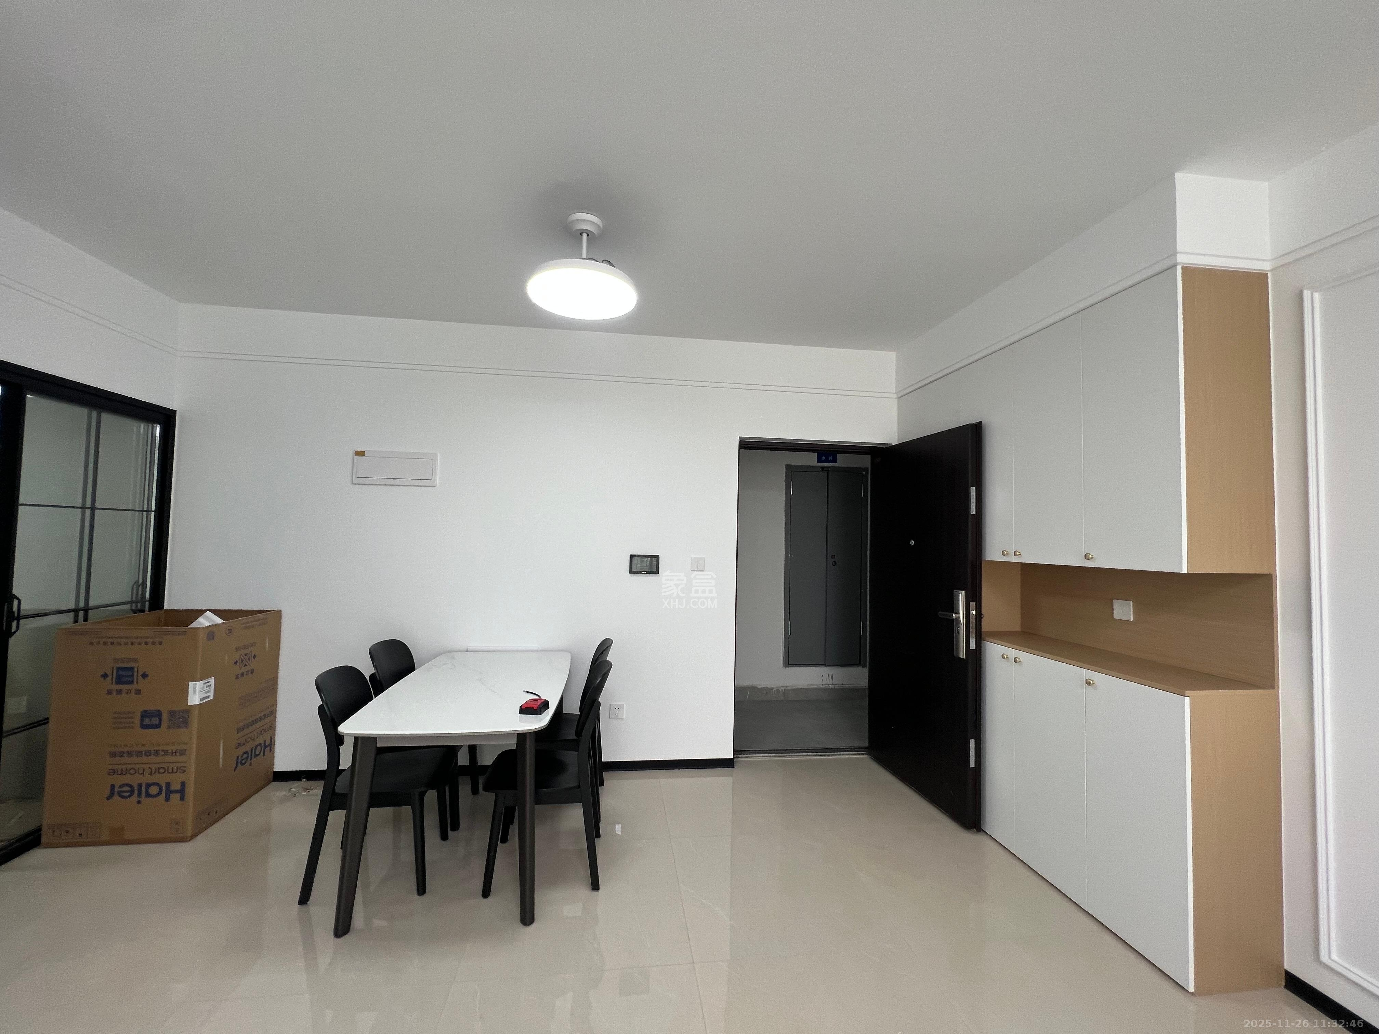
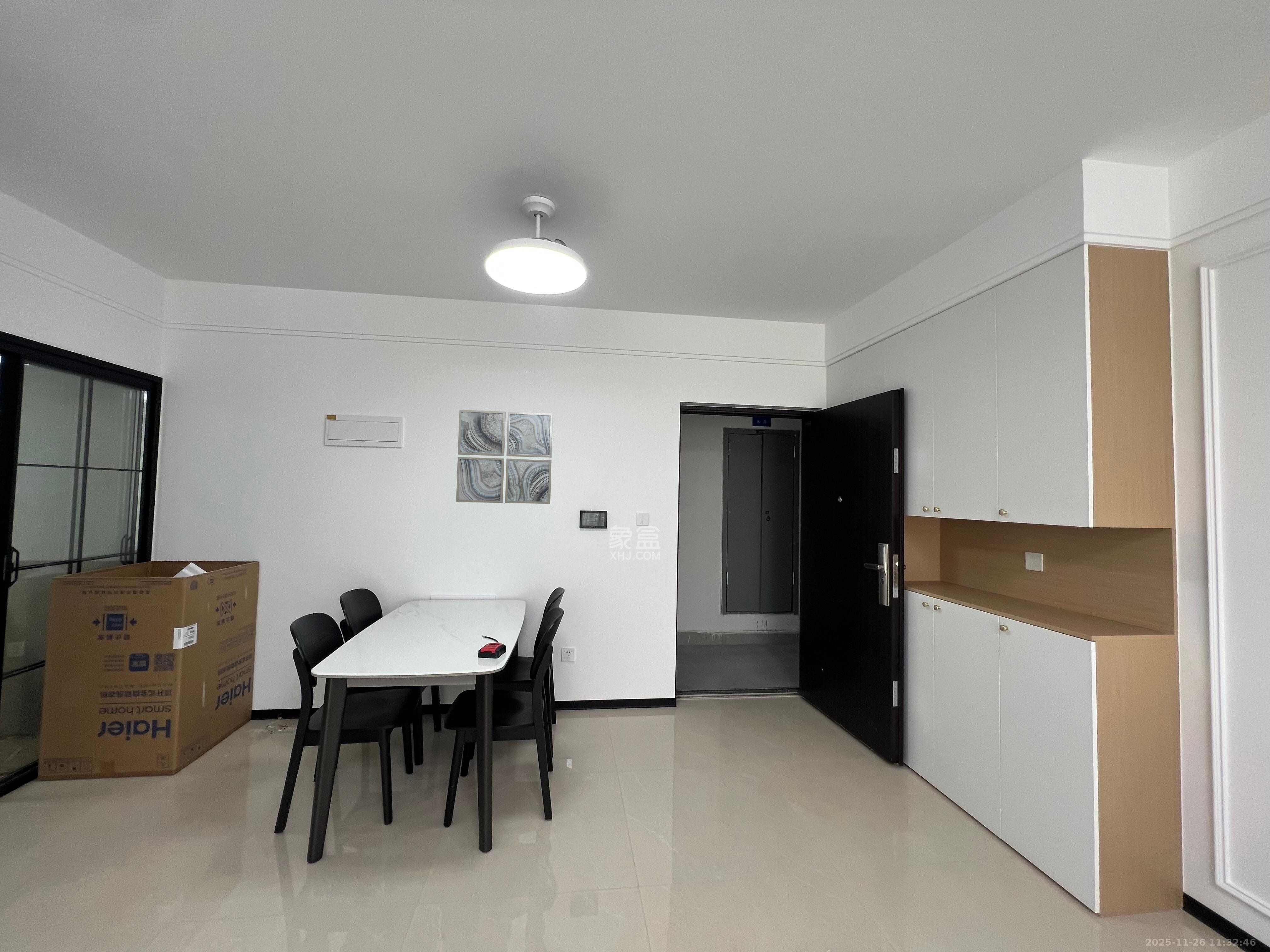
+ wall art [456,409,553,504]
